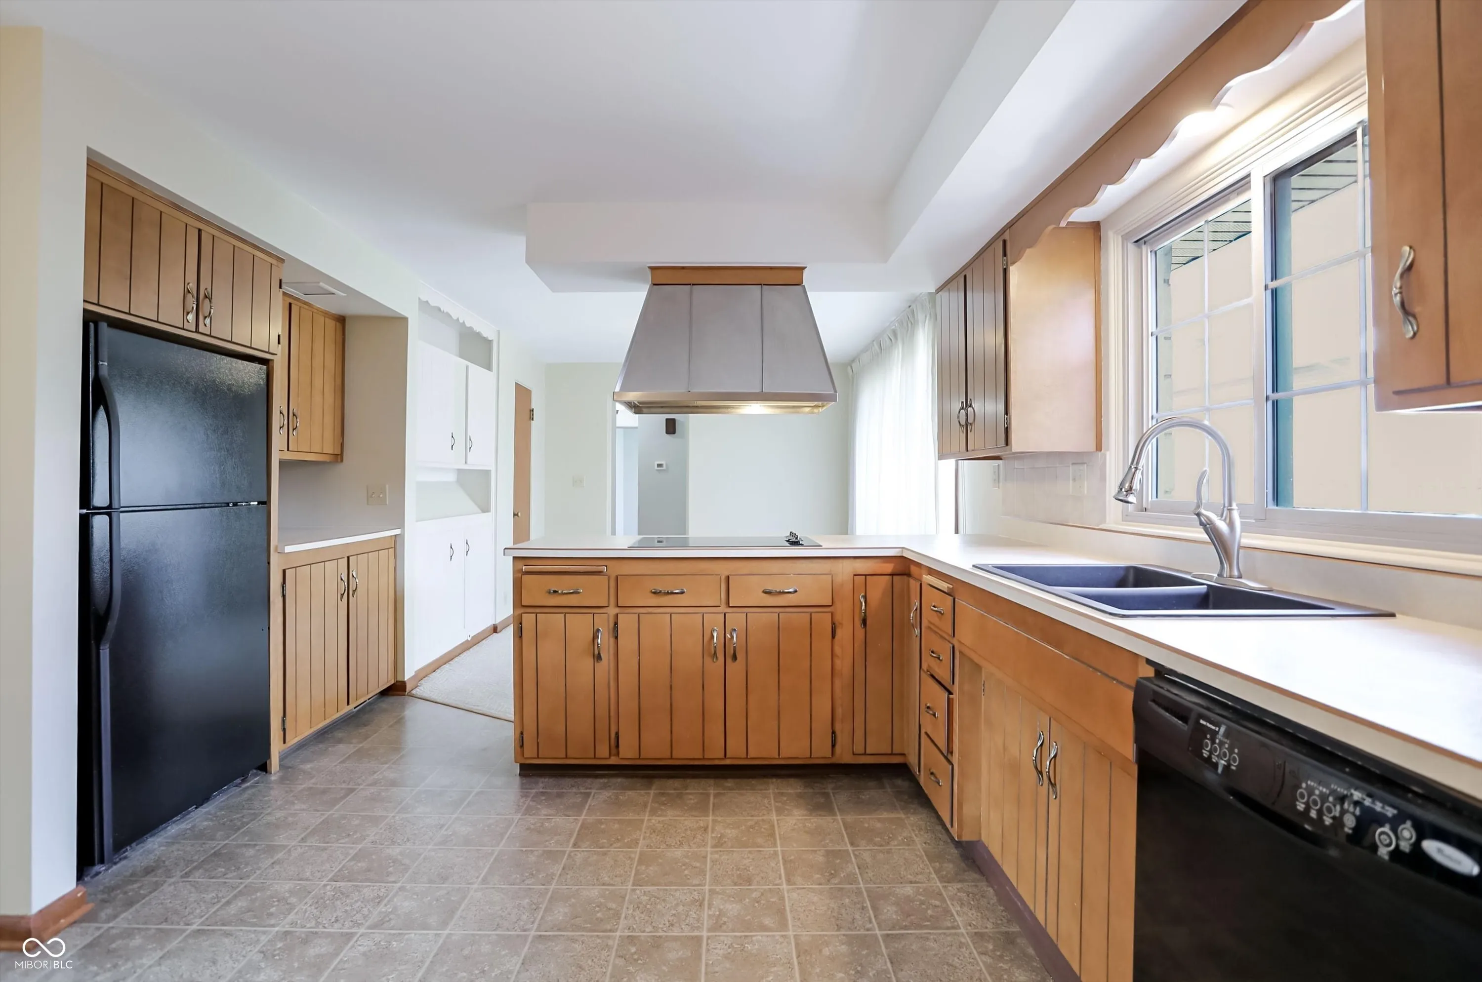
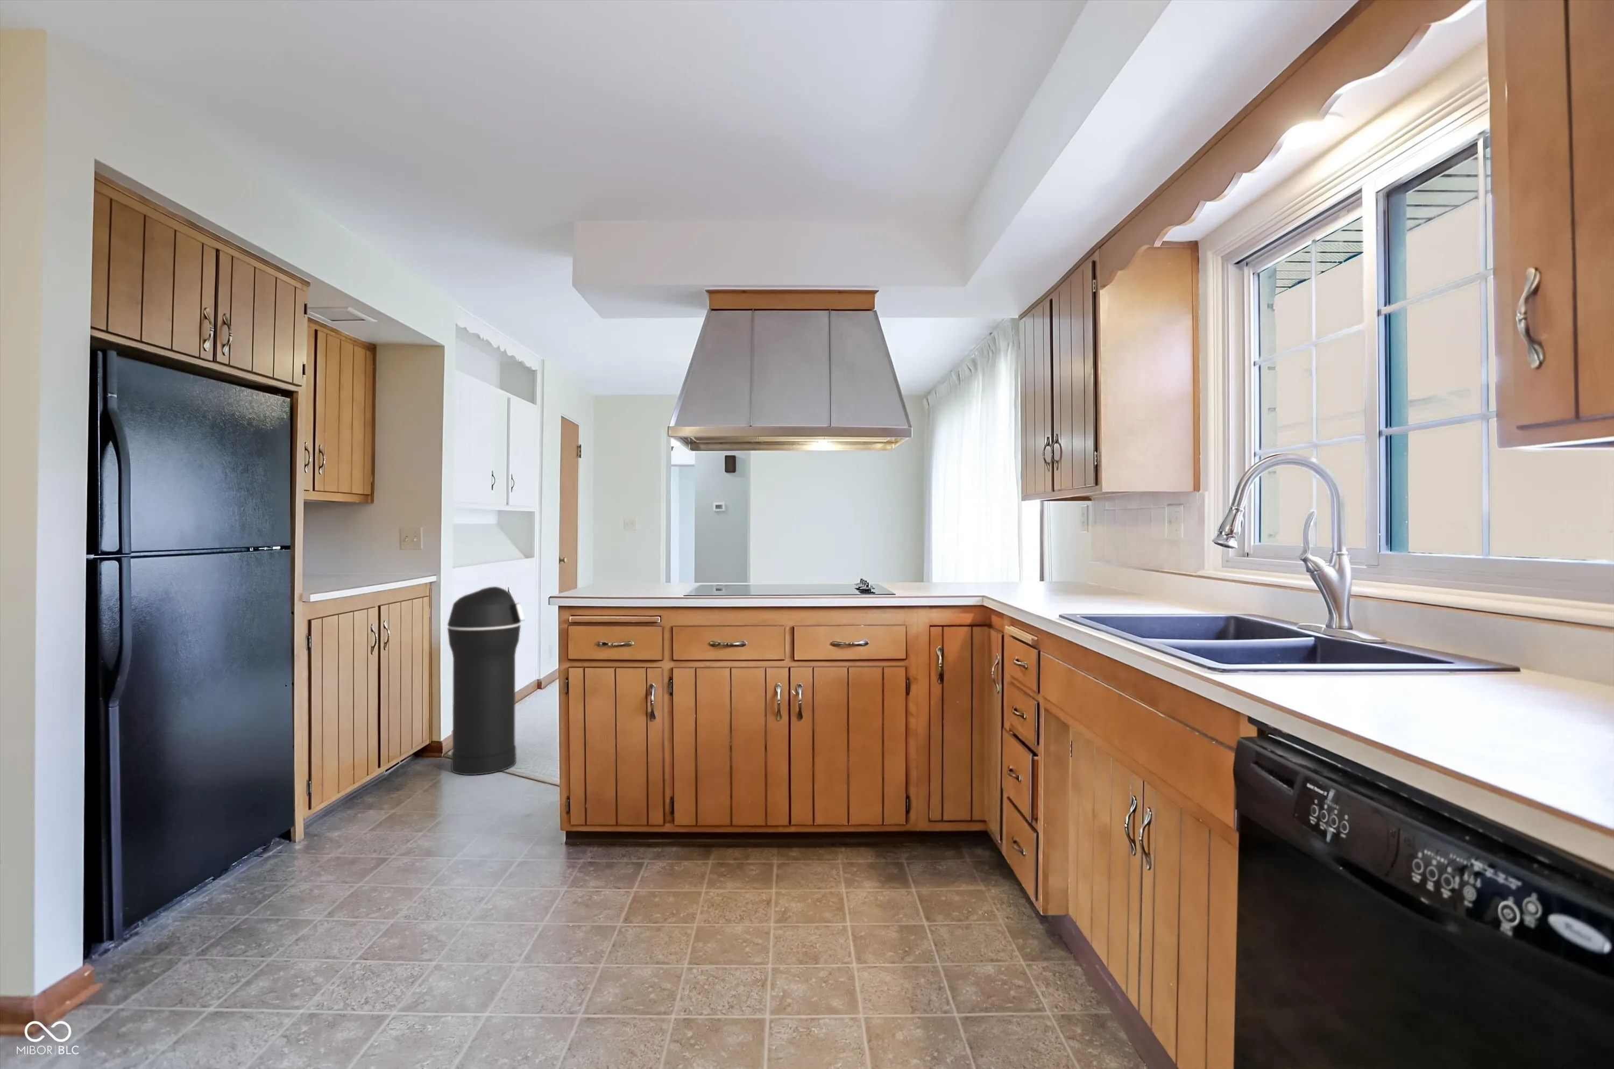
+ trash can [448,586,525,776]
